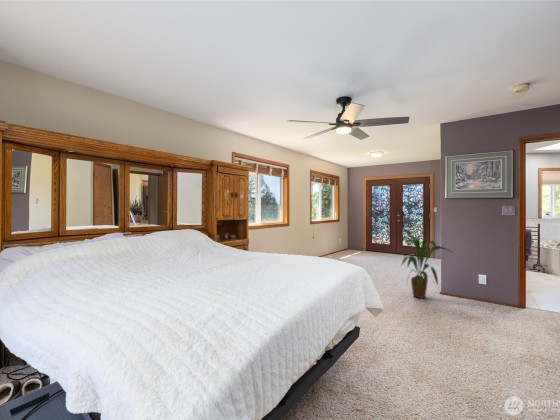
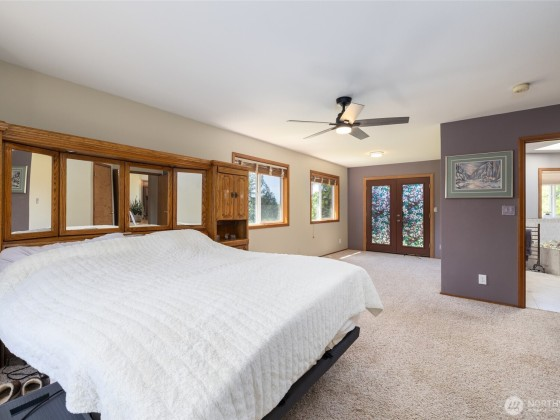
- house plant [400,229,453,300]
